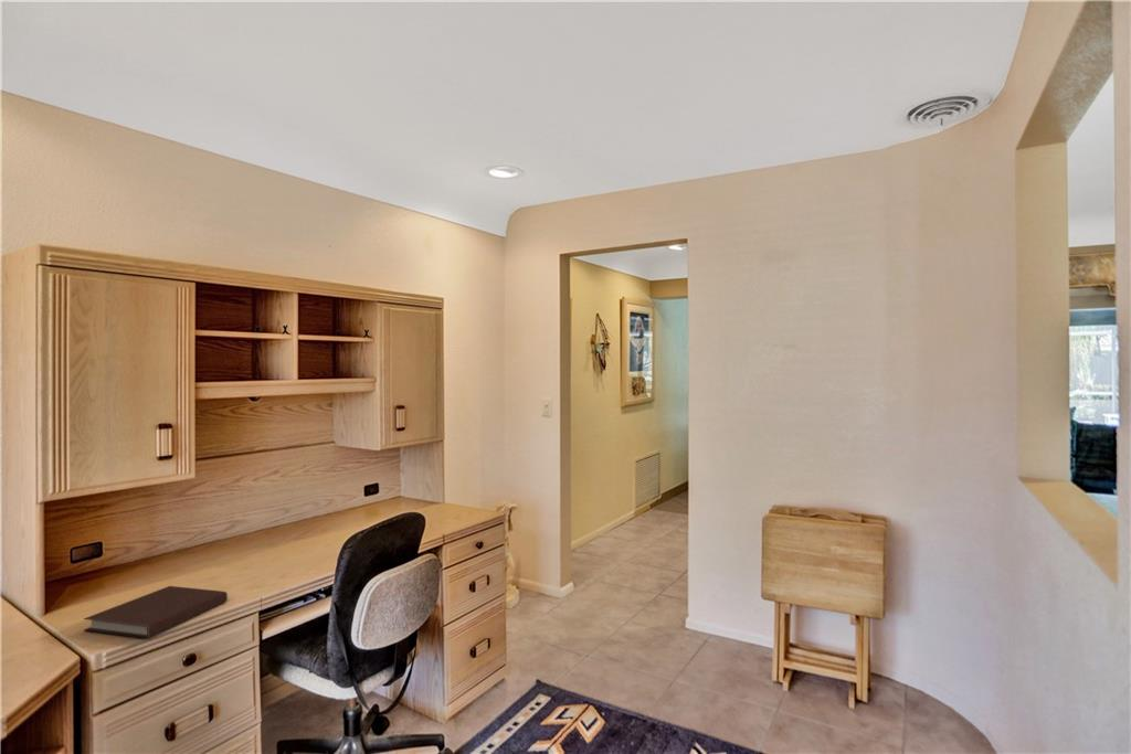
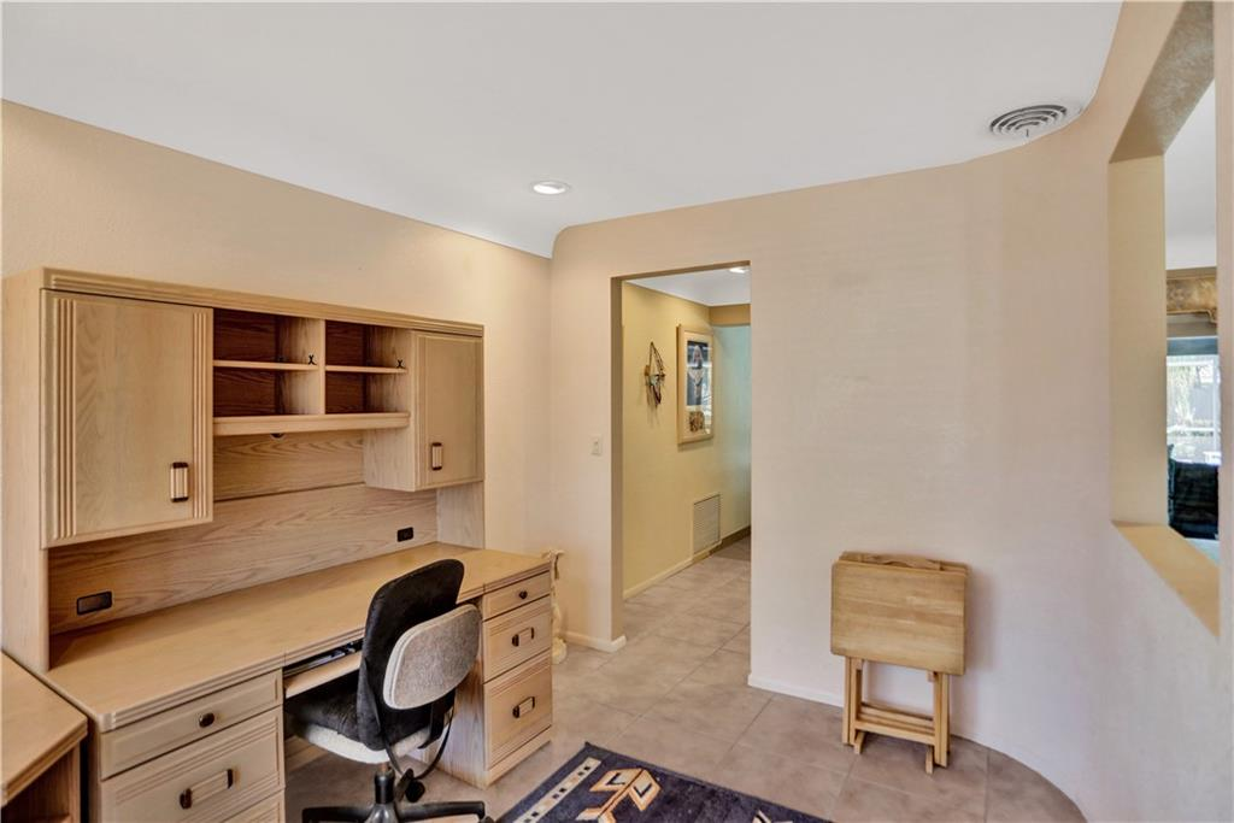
- notebook [83,585,229,639]
